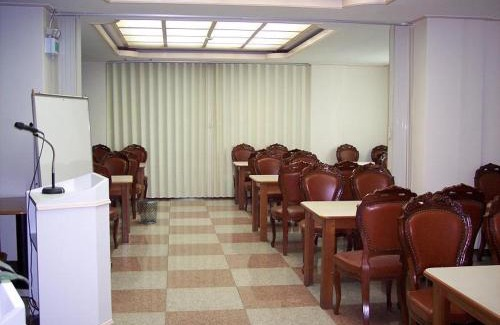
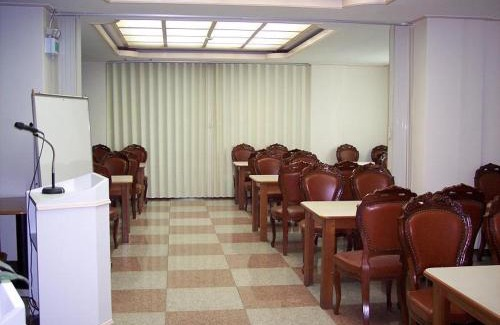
- waste bin [137,199,159,225]
